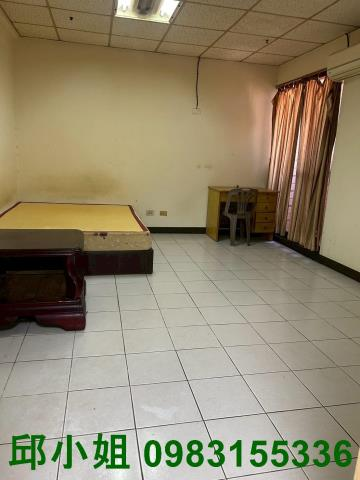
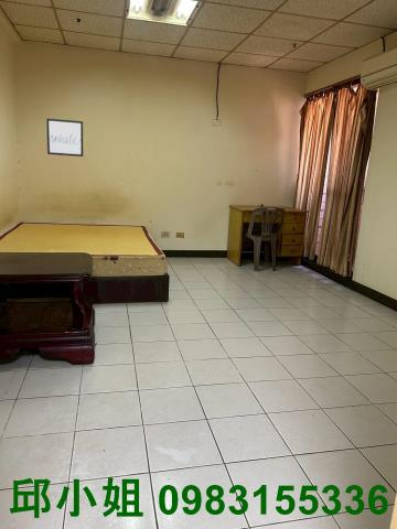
+ wall art [45,117,84,158]
